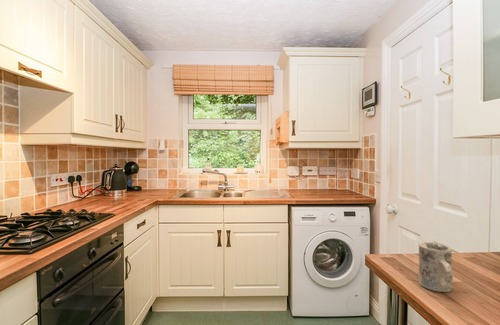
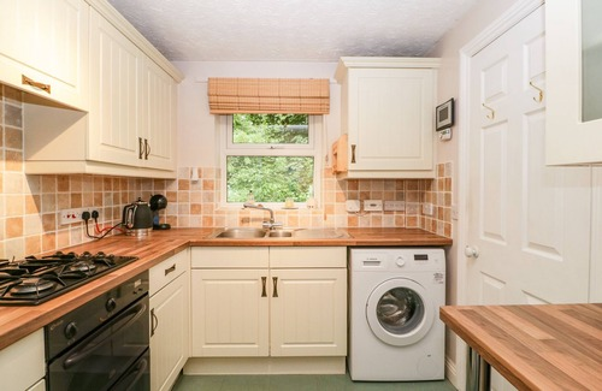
- mug [418,241,454,293]
